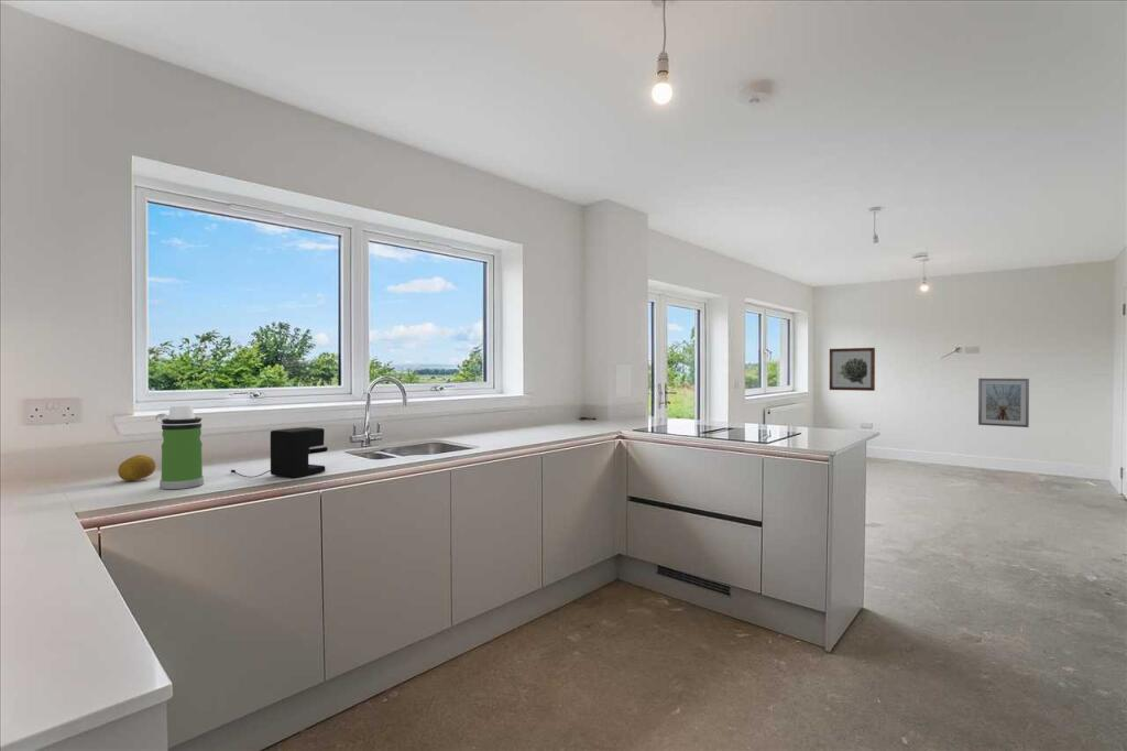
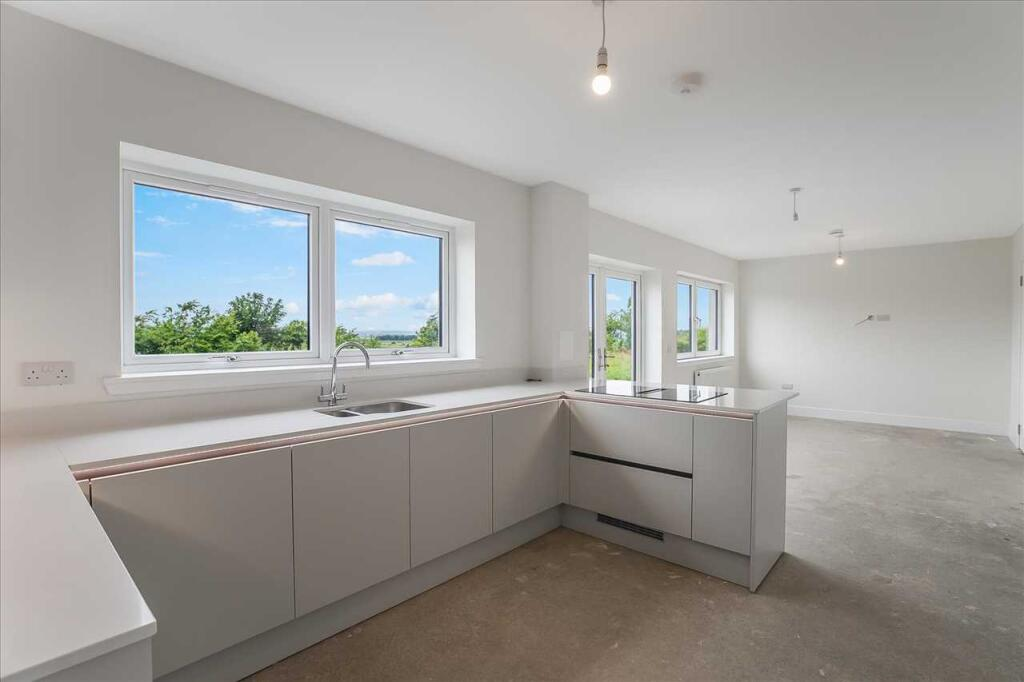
- fruit [117,454,156,482]
- water bottle [154,404,205,490]
- wall art [829,347,876,392]
- coffee maker [230,426,329,479]
- picture frame [977,378,1030,428]
